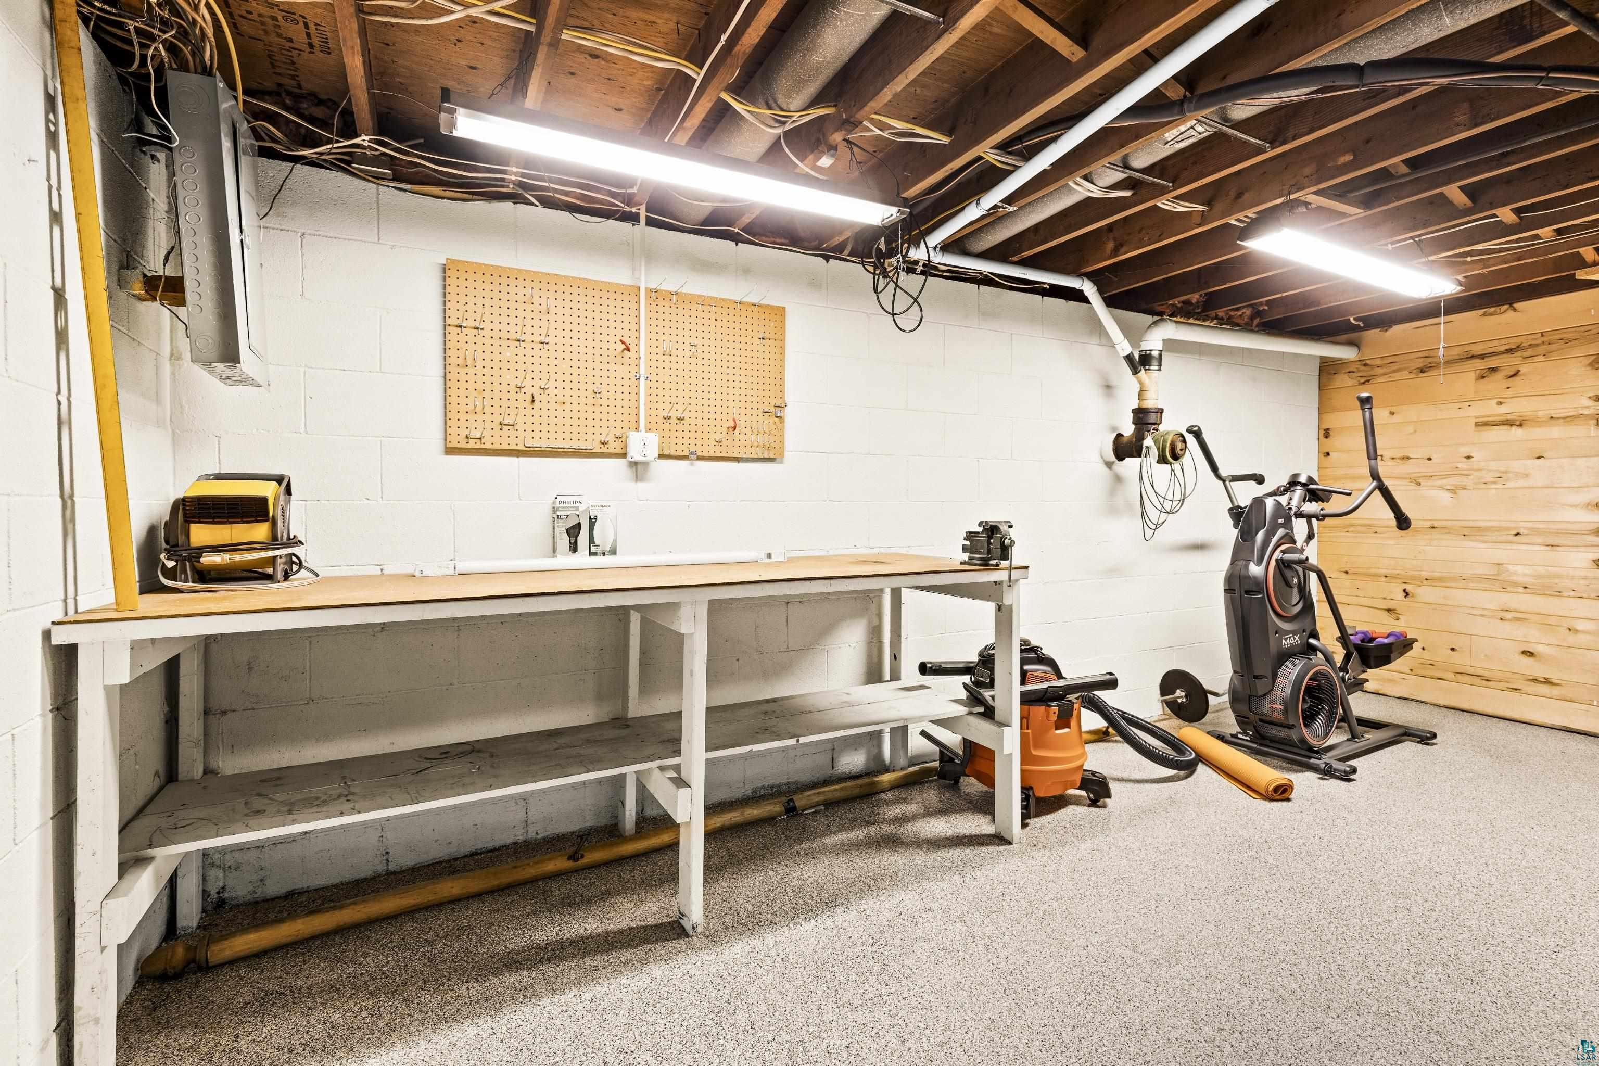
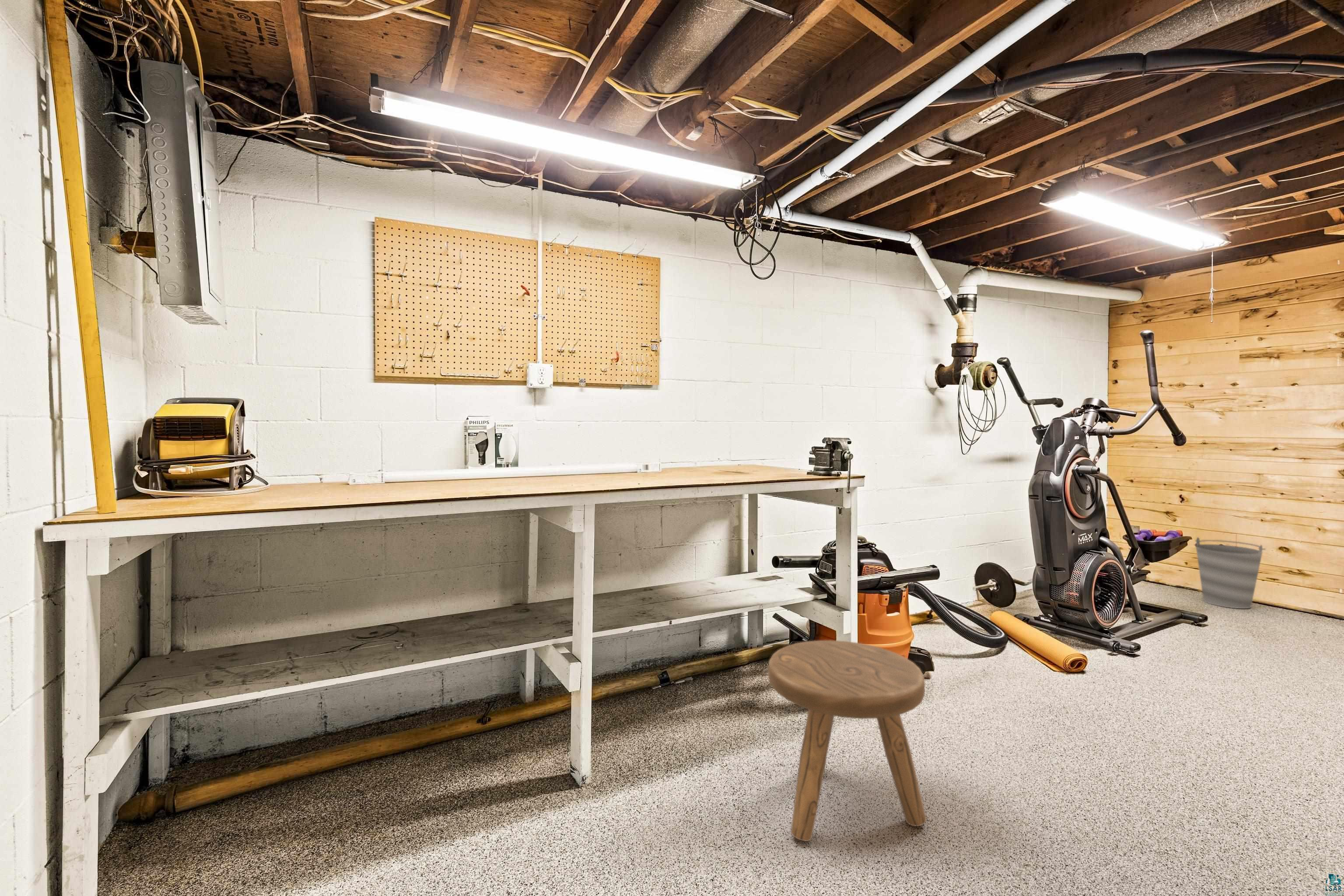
+ bucket [1194,537,1266,609]
+ stool [768,640,927,842]
